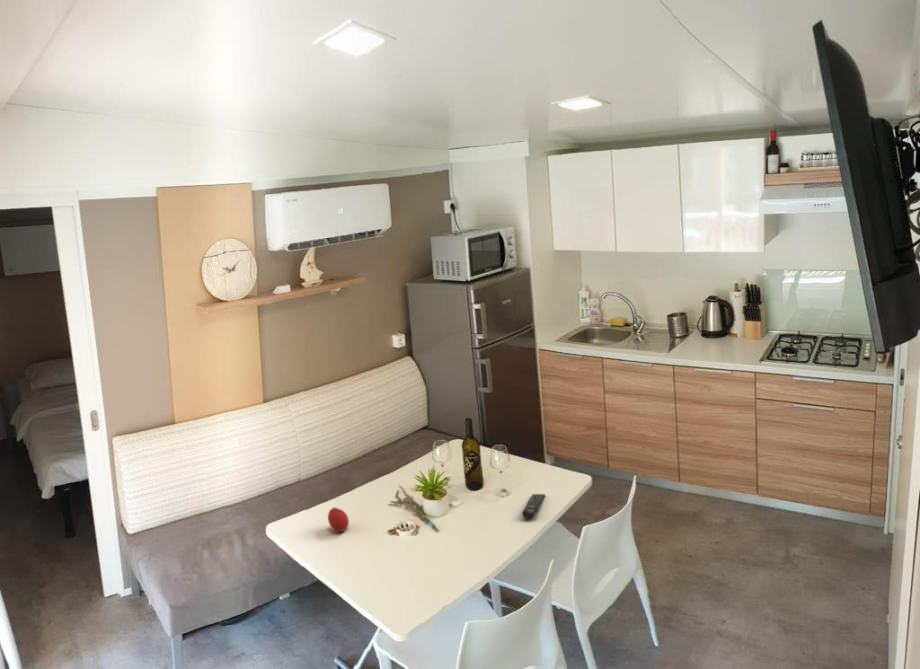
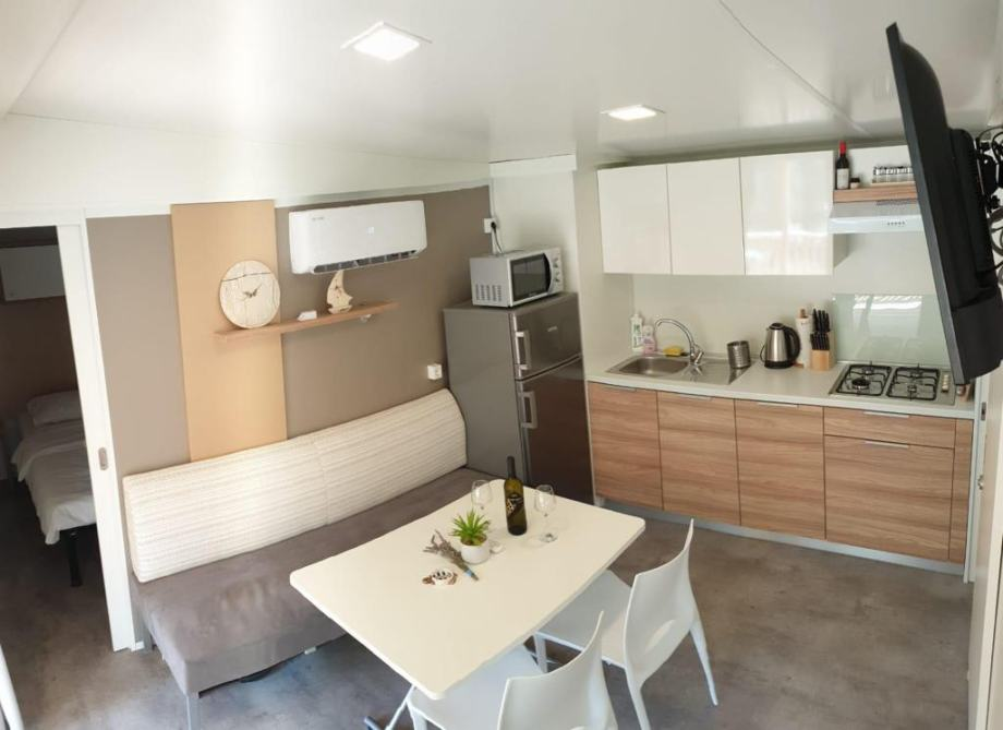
- remote control [522,493,546,519]
- fruit [327,506,350,533]
